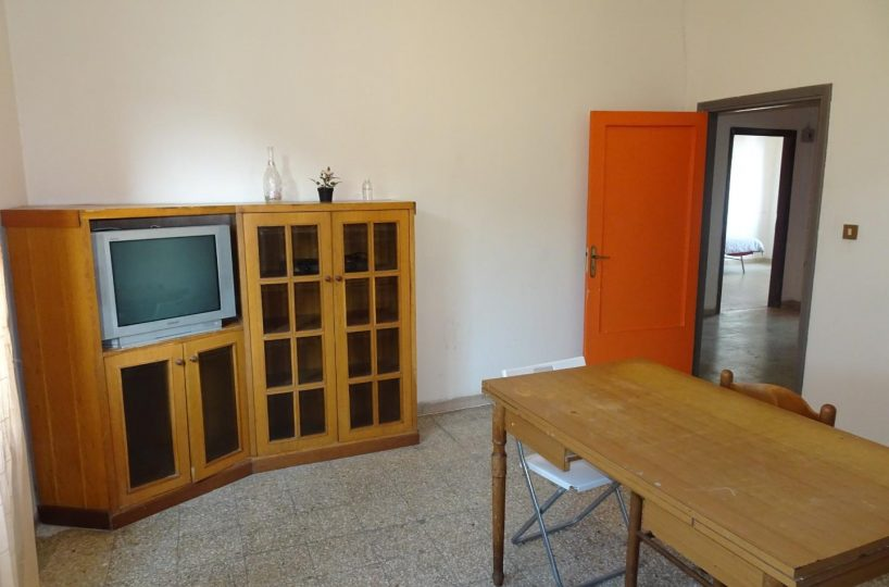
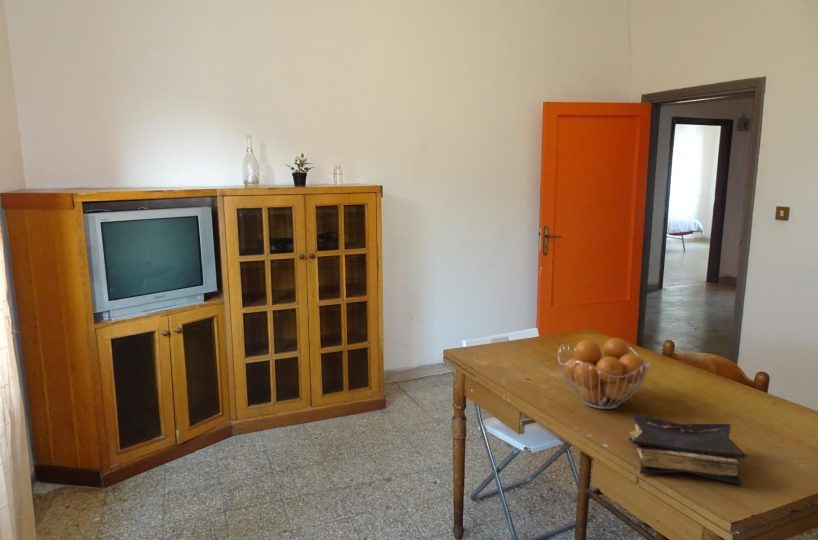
+ fruit basket [557,337,651,410]
+ book [628,412,747,486]
